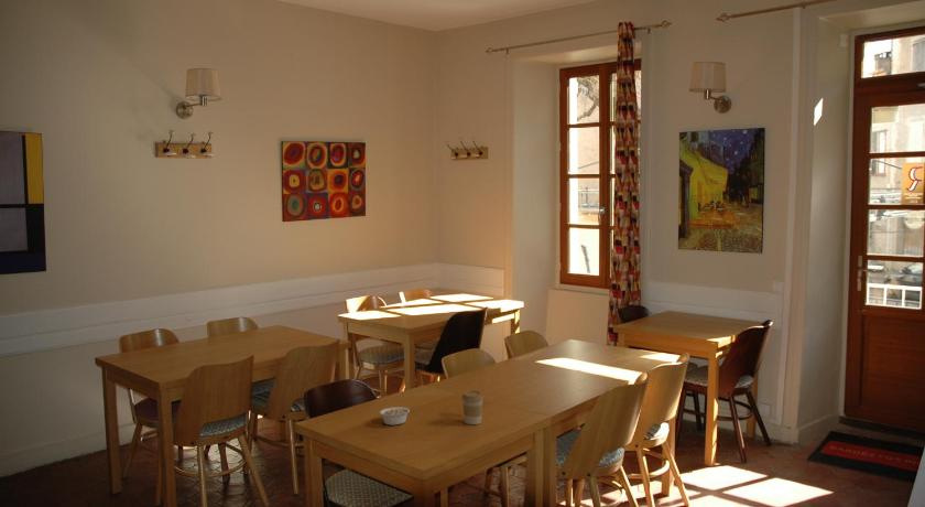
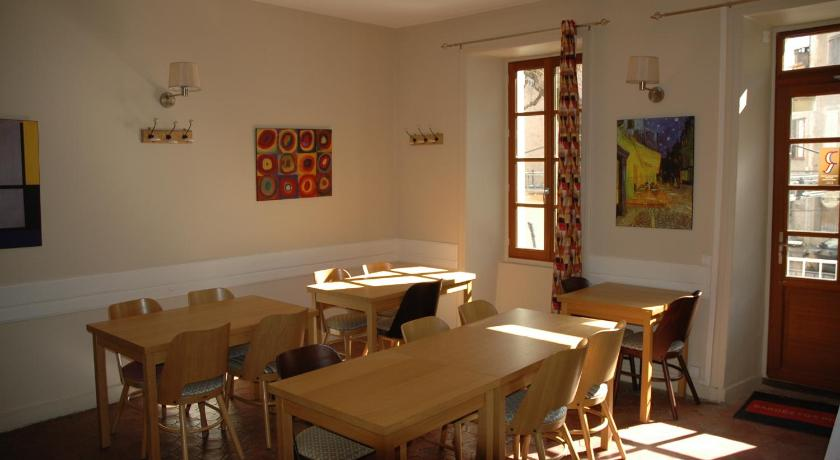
- coffee cup [461,389,485,425]
- legume [379,406,416,427]
